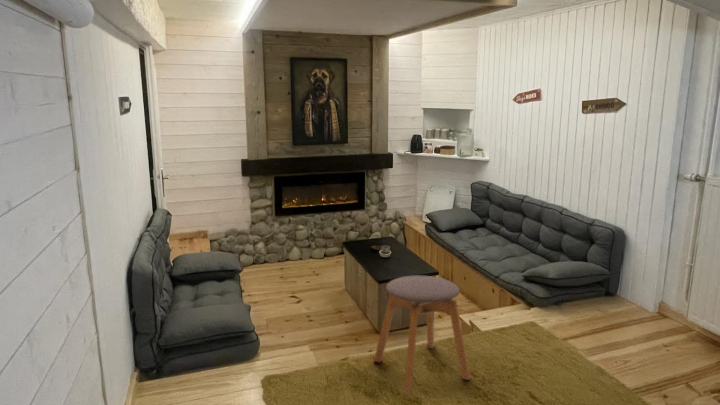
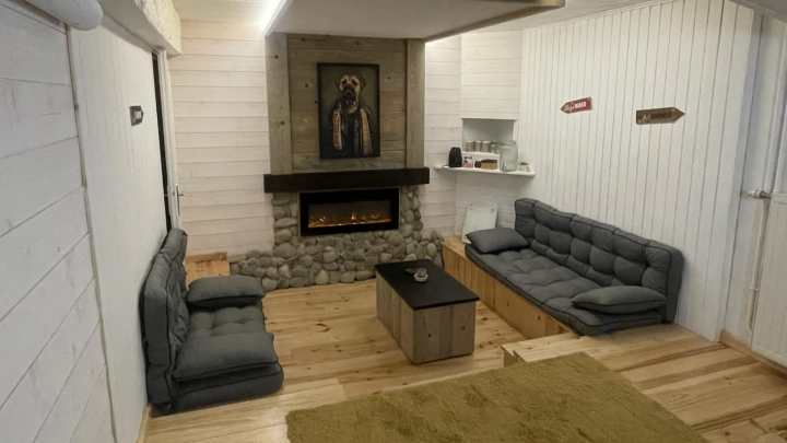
- stool [373,274,471,396]
